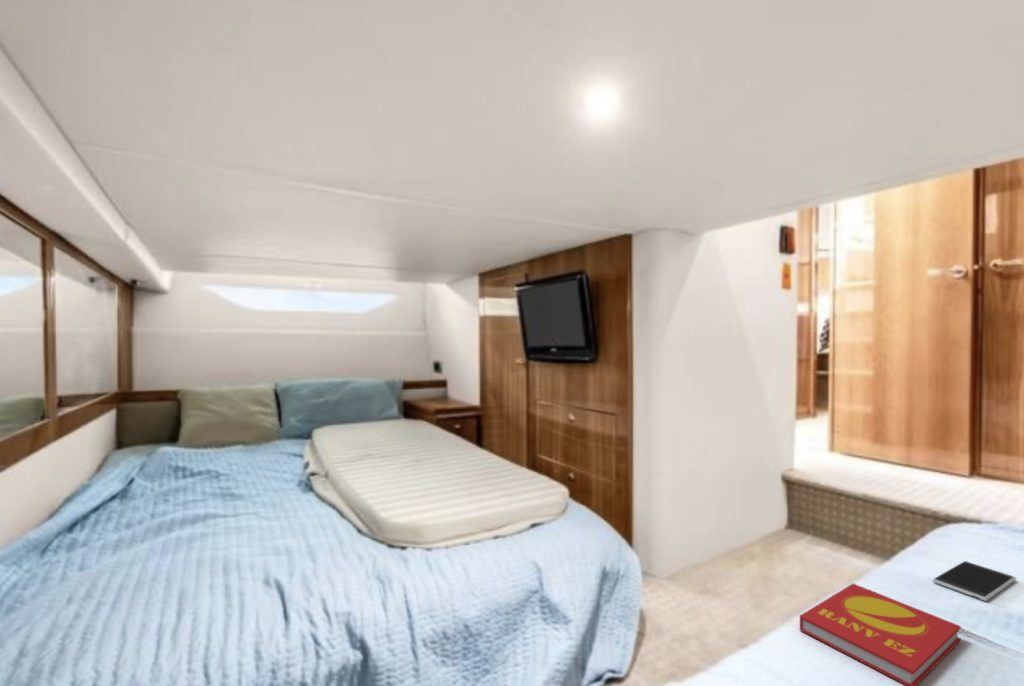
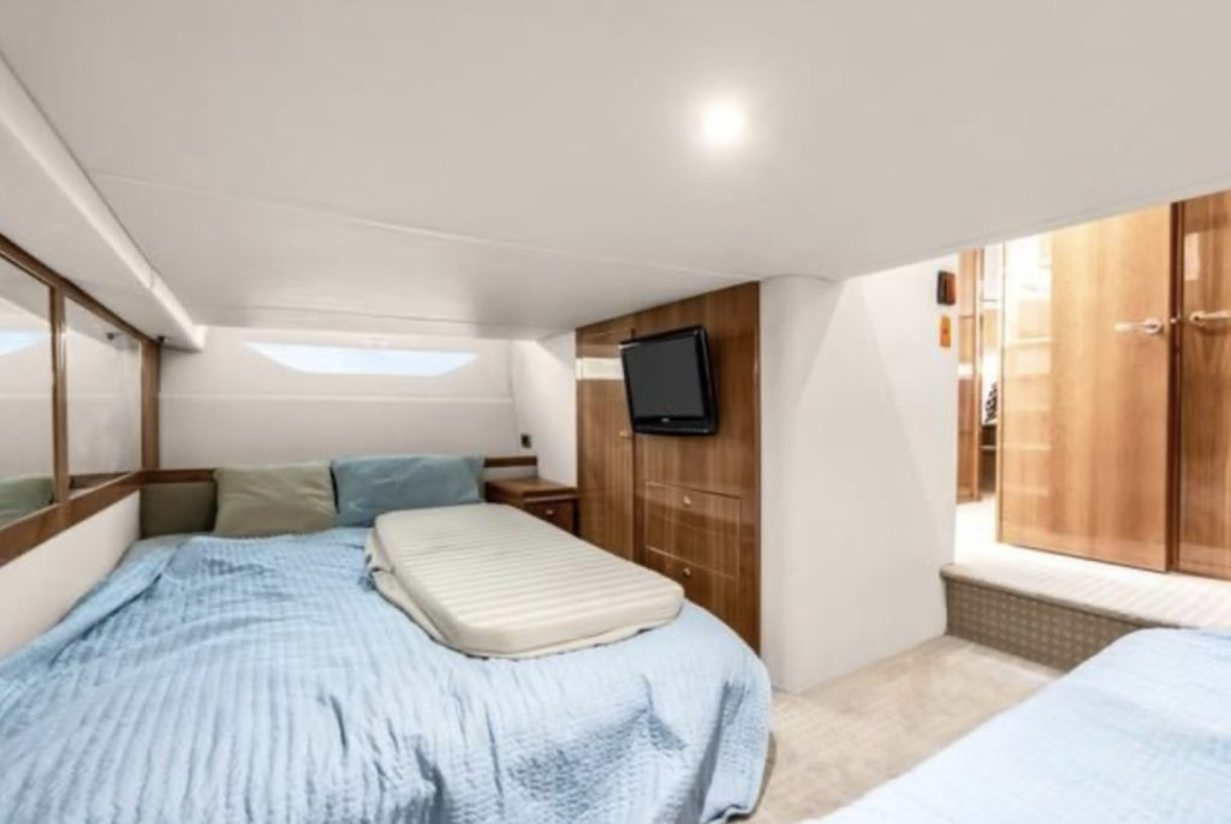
- book [799,583,962,686]
- tablet [932,560,1017,602]
